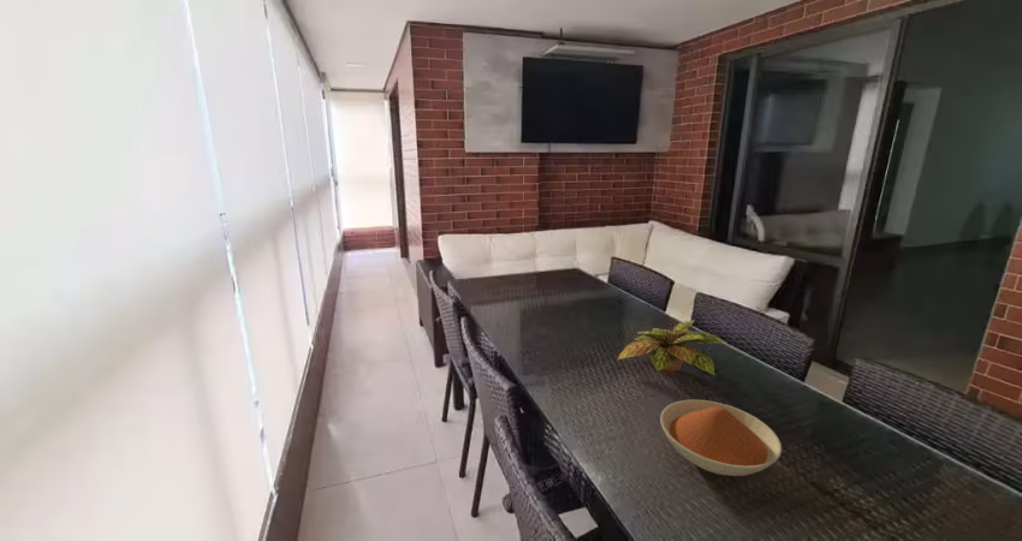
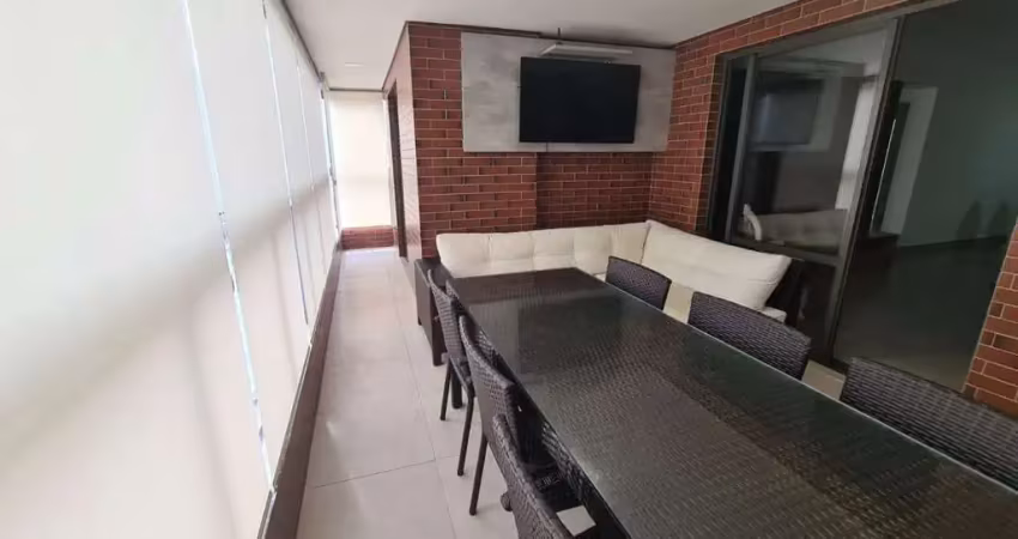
- plant [617,319,727,377]
- bowl [659,399,783,477]
